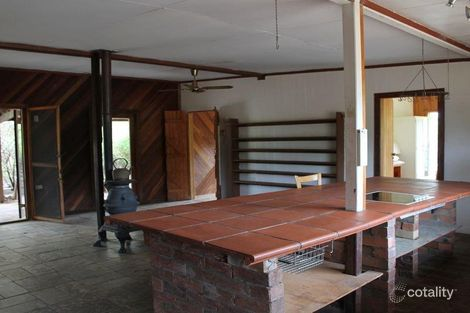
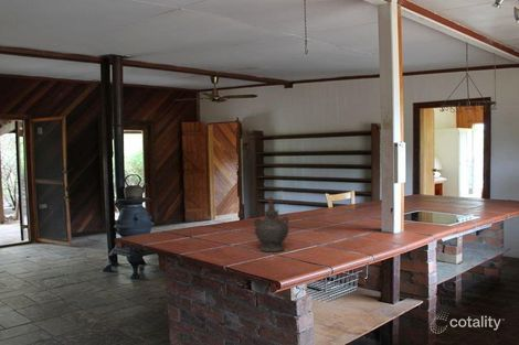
+ ceremonial vessel [253,196,290,252]
